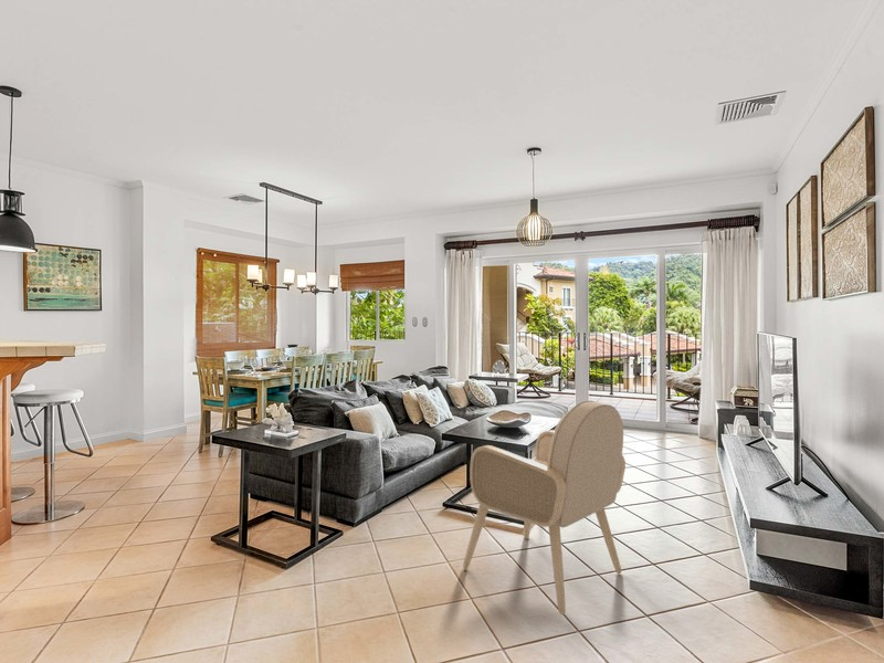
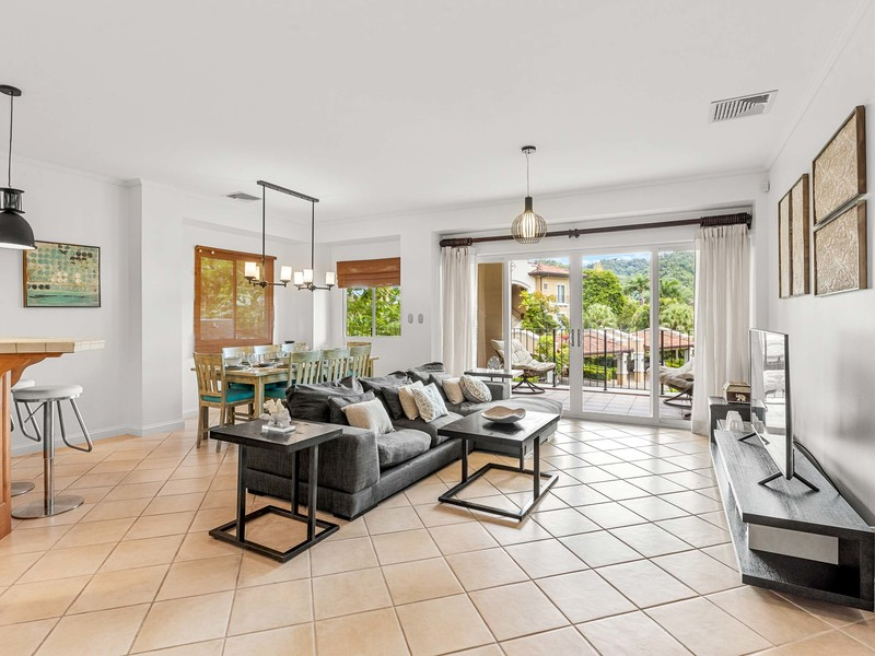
- armchair [462,400,627,617]
